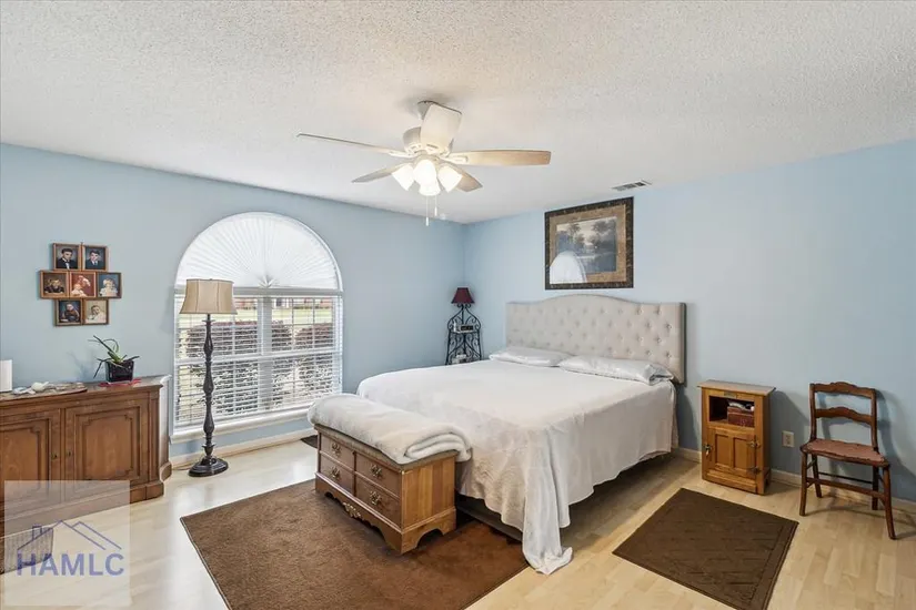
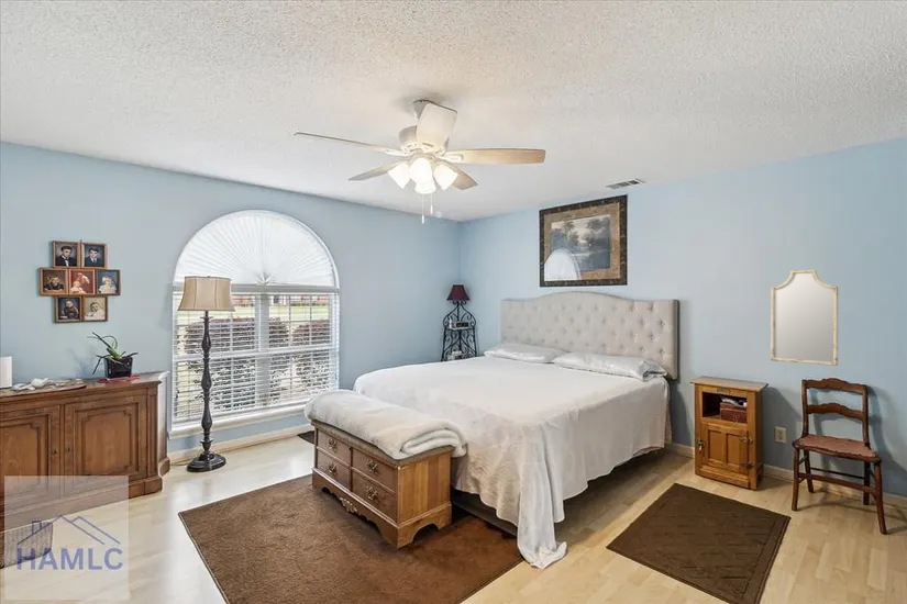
+ home mirror [770,268,839,367]
